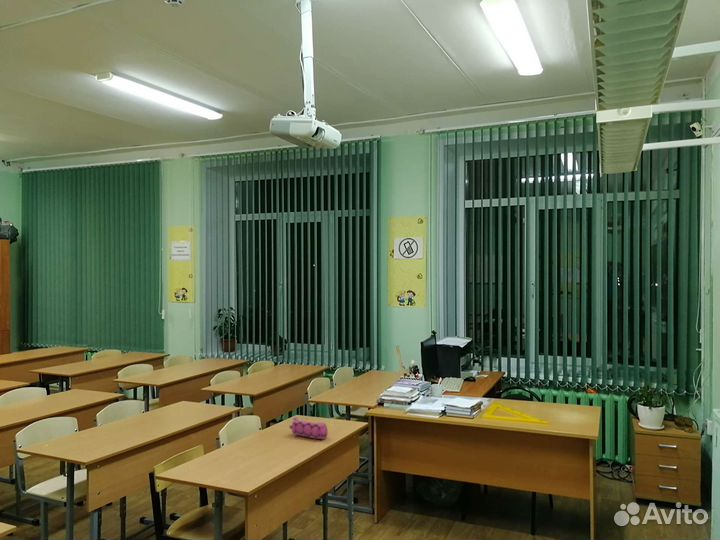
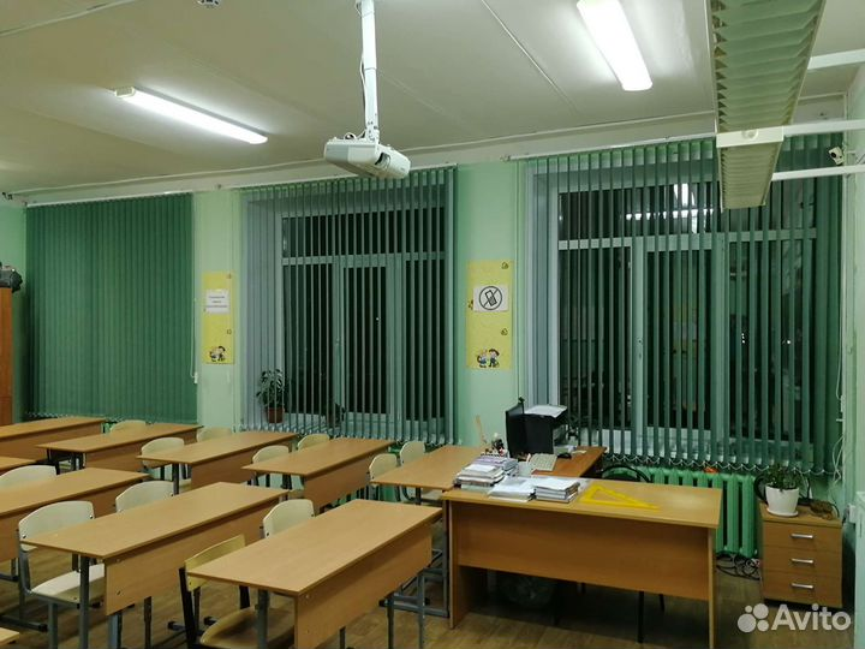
- pencil case [289,416,329,440]
